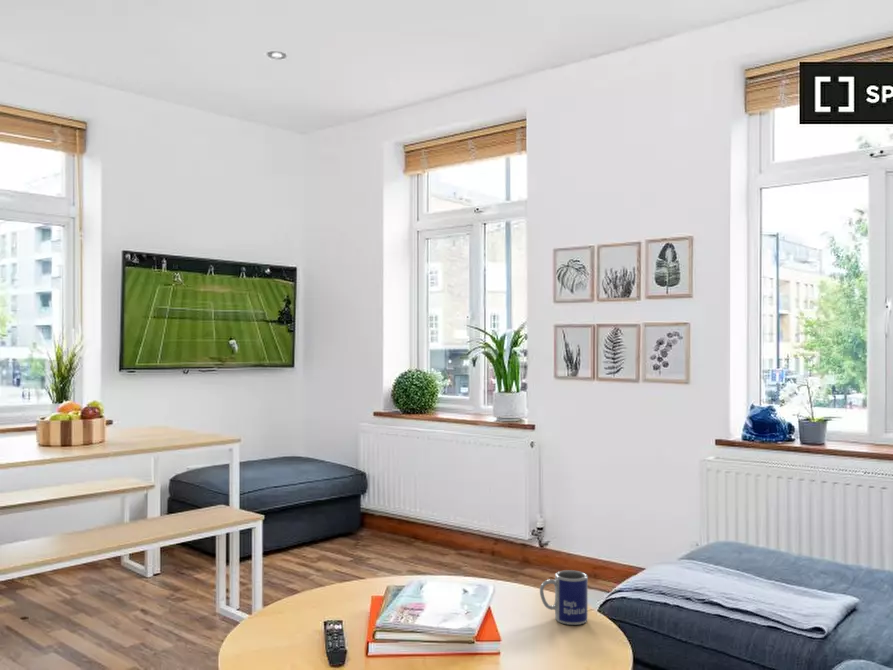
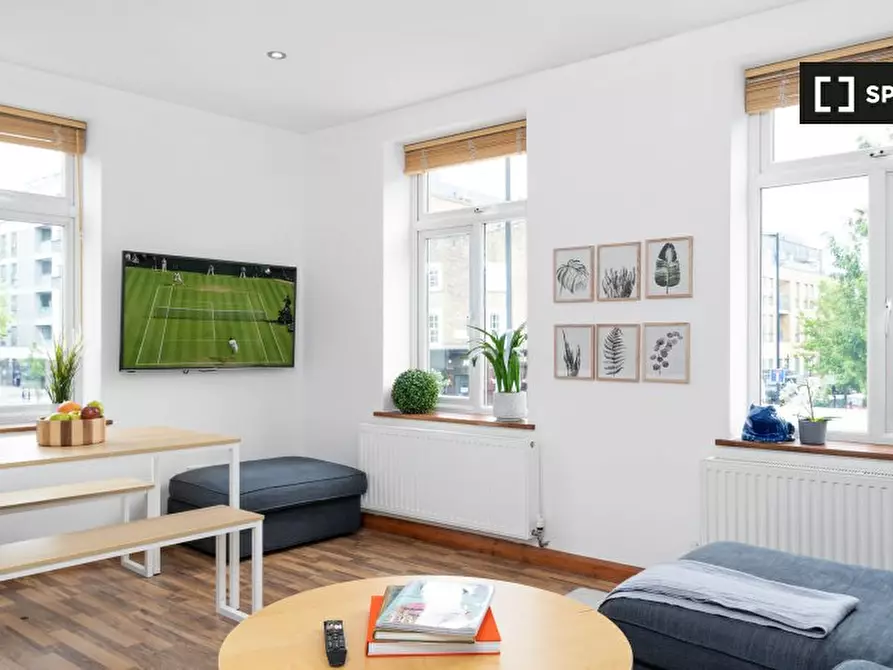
- mug [539,569,589,626]
